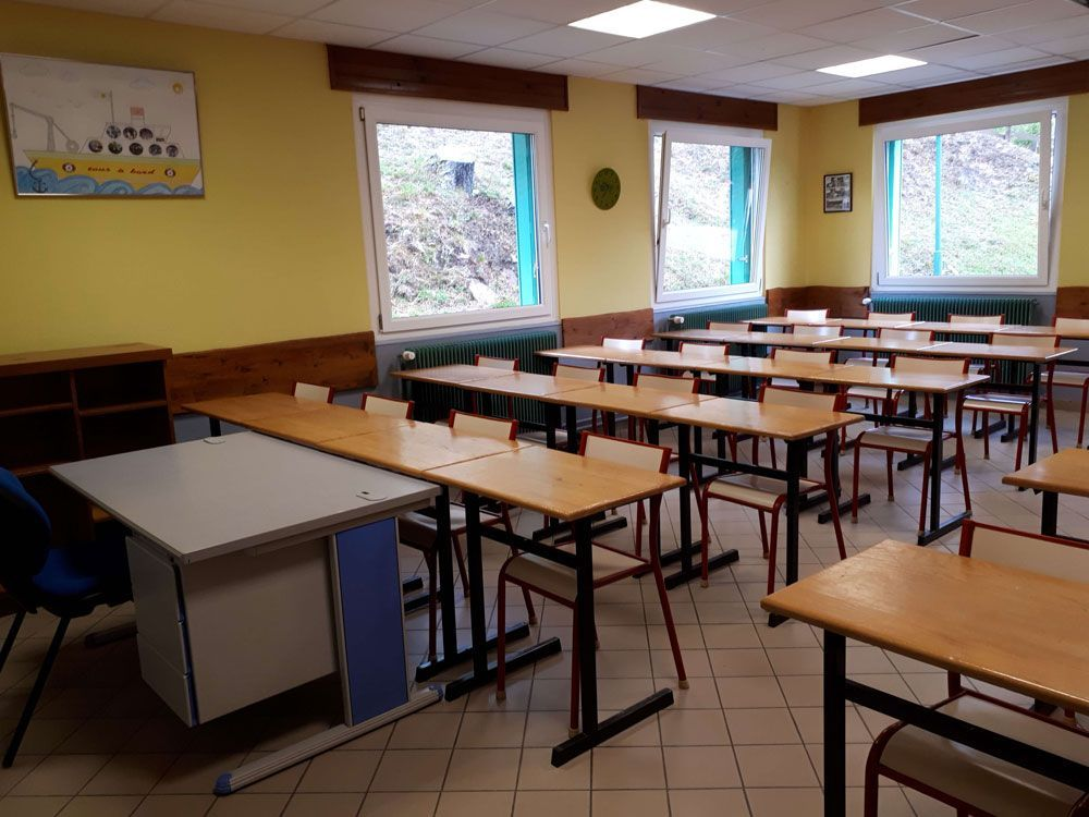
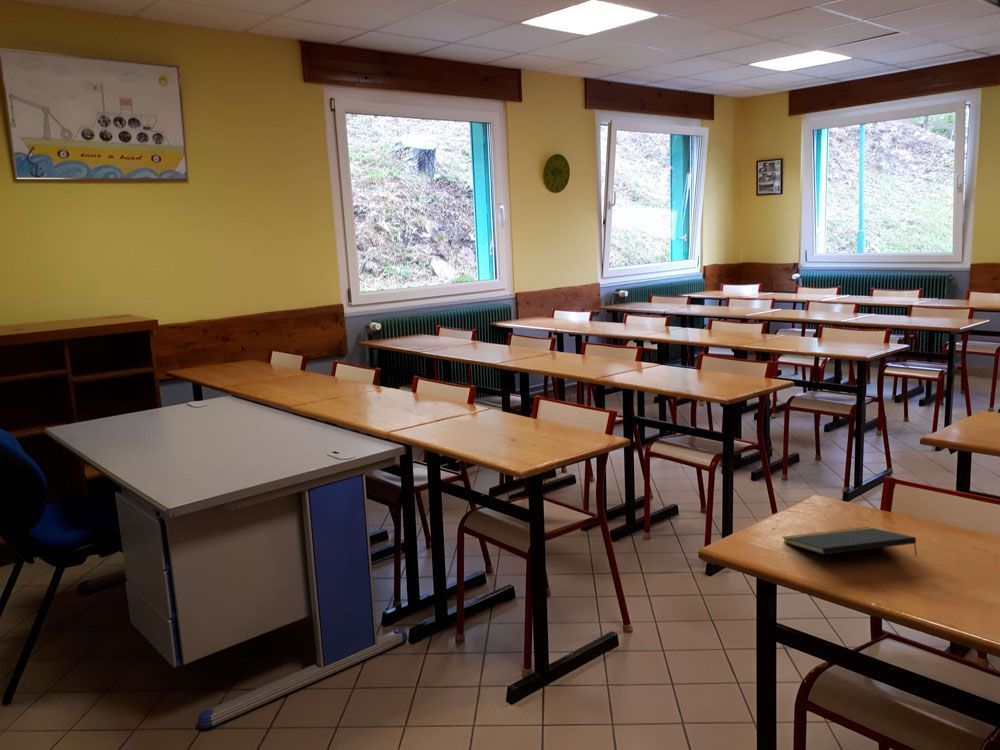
+ notepad [781,526,918,557]
